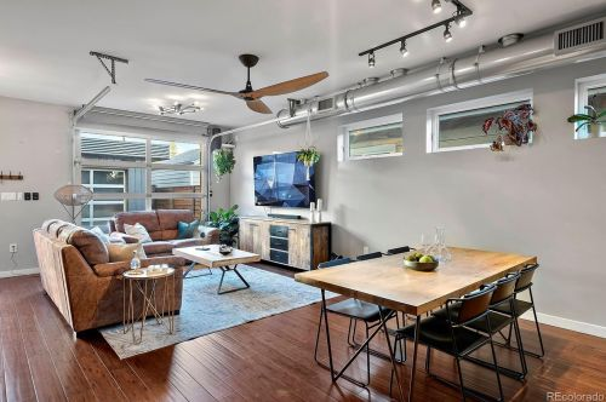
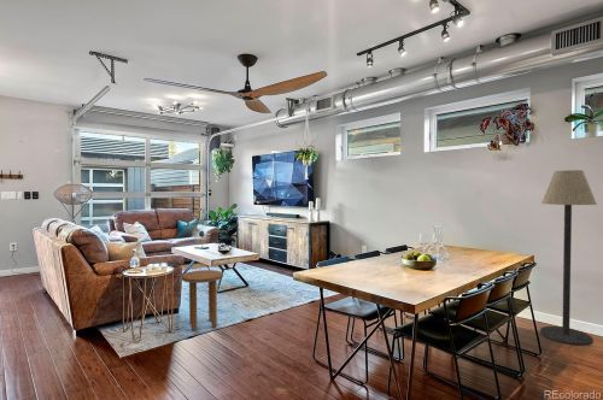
+ side table [180,269,224,331]
+ floor lamp [539,169,598,347]
